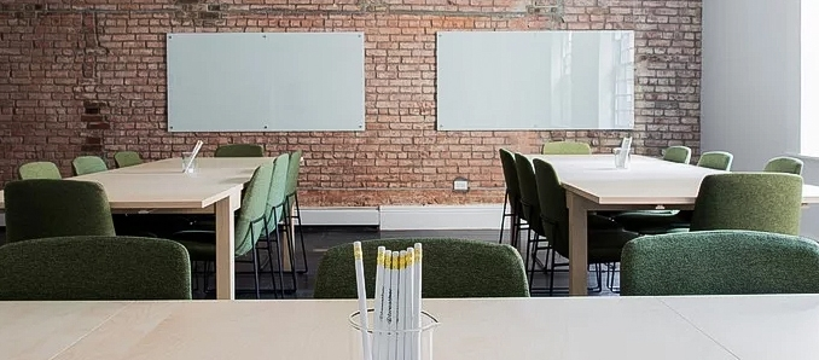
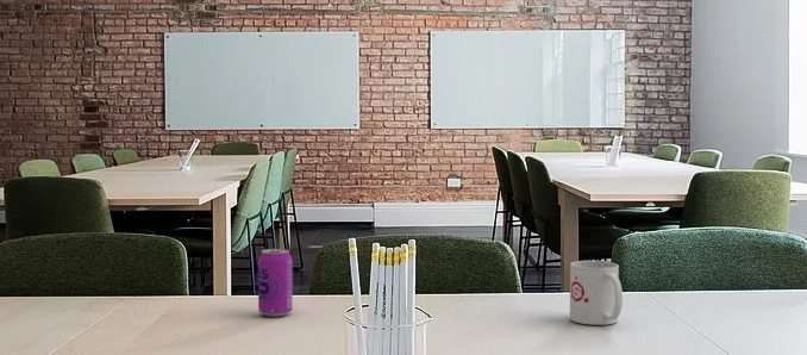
+ beverage can [257,248,294,318]
+ mug [569,260,624,326]
